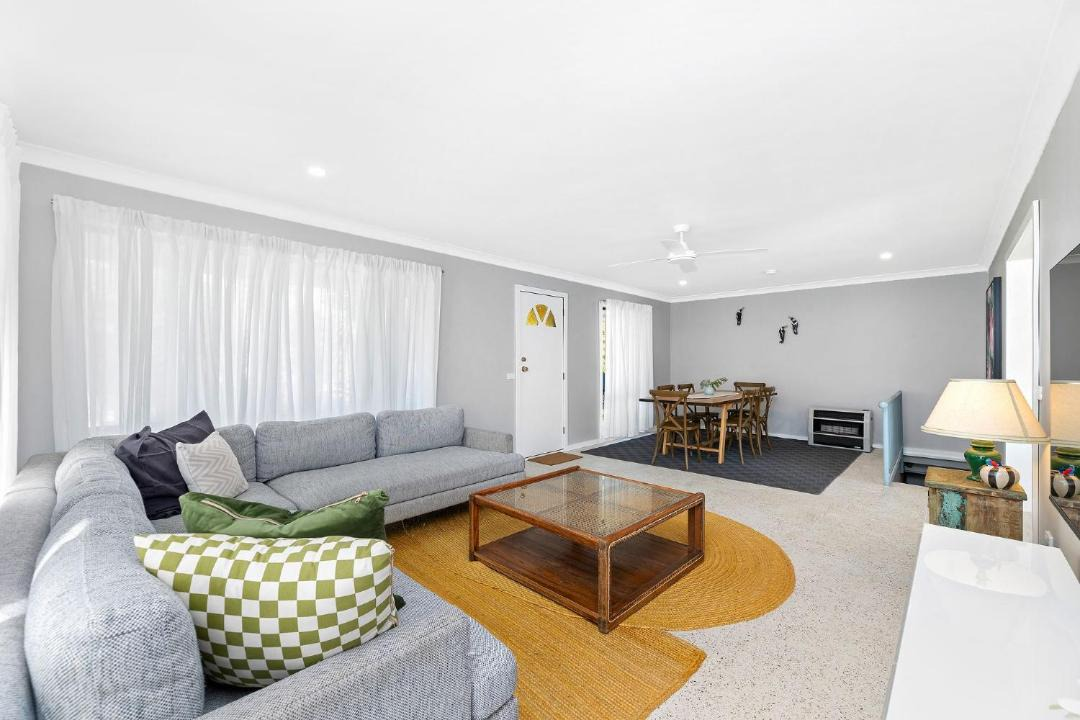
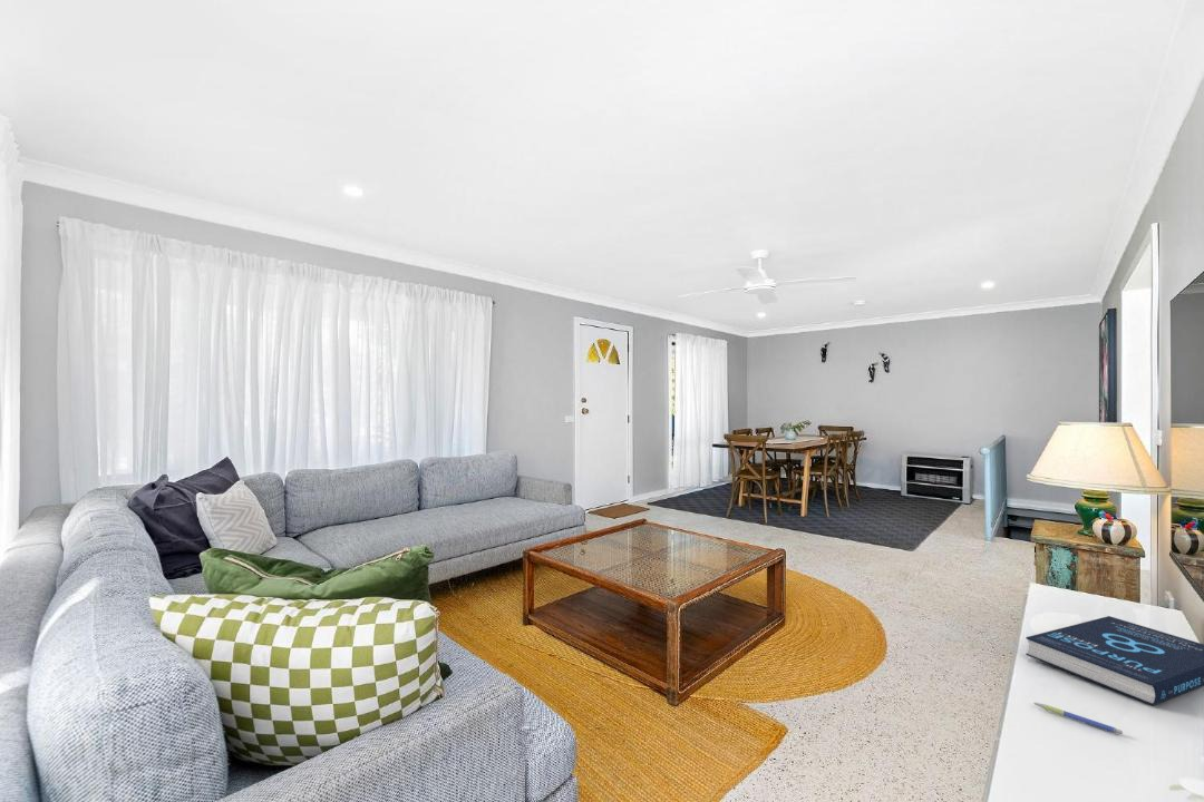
+ book [1025,615,1204,706]
+ pen [1032,702,1124,735]
